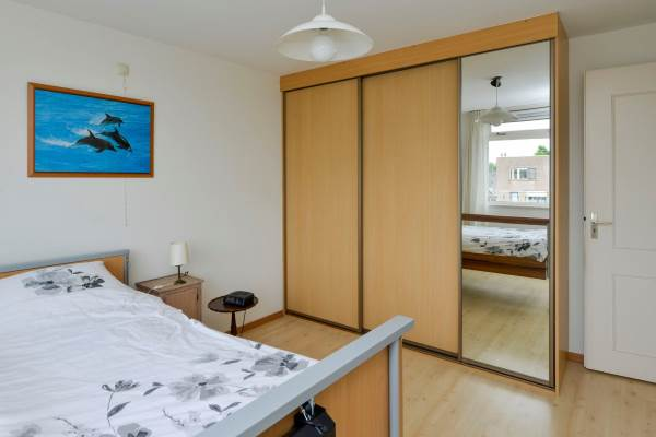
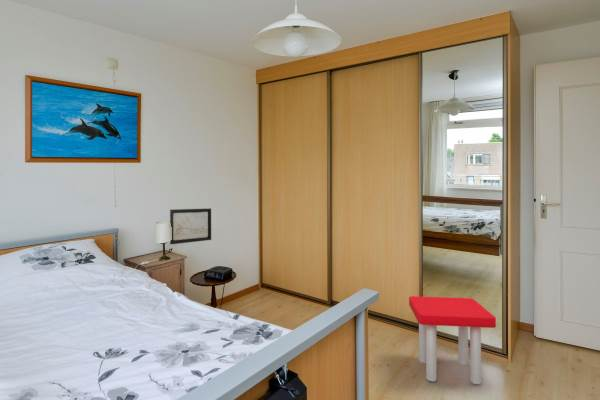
+ stool [408,295,497,385]
+ wall art [169,207,212,245]
